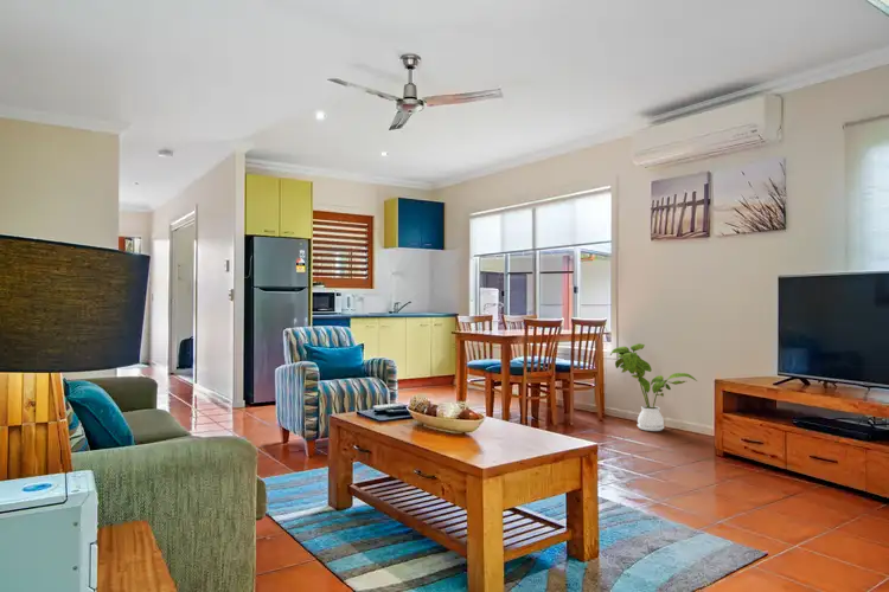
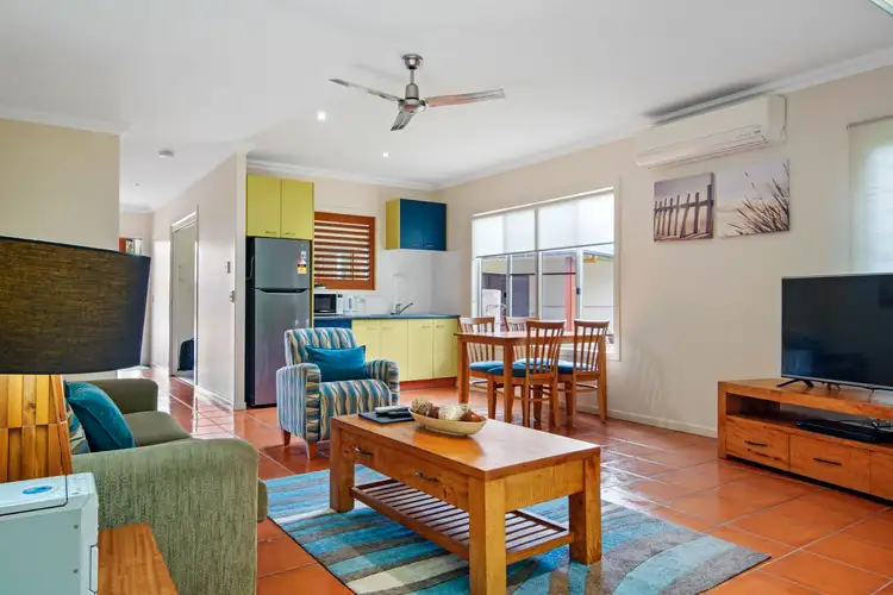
- house plant [609,342,698,432]
